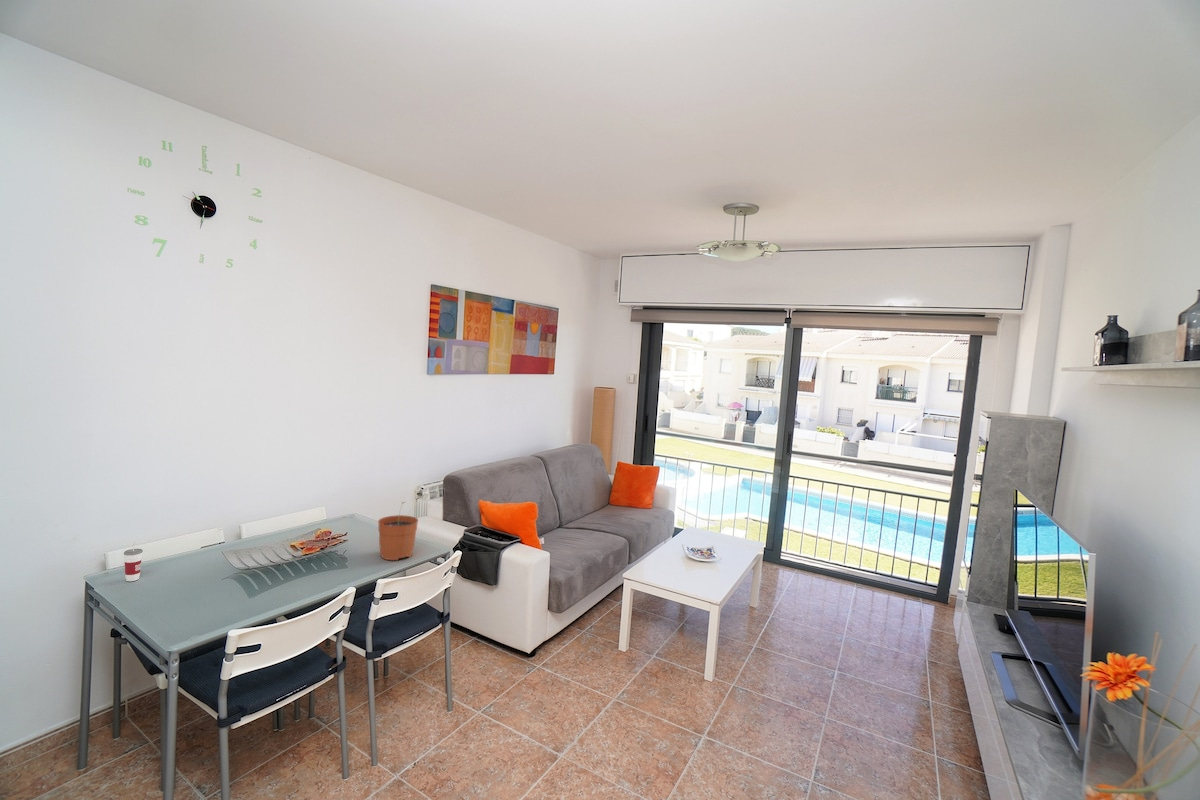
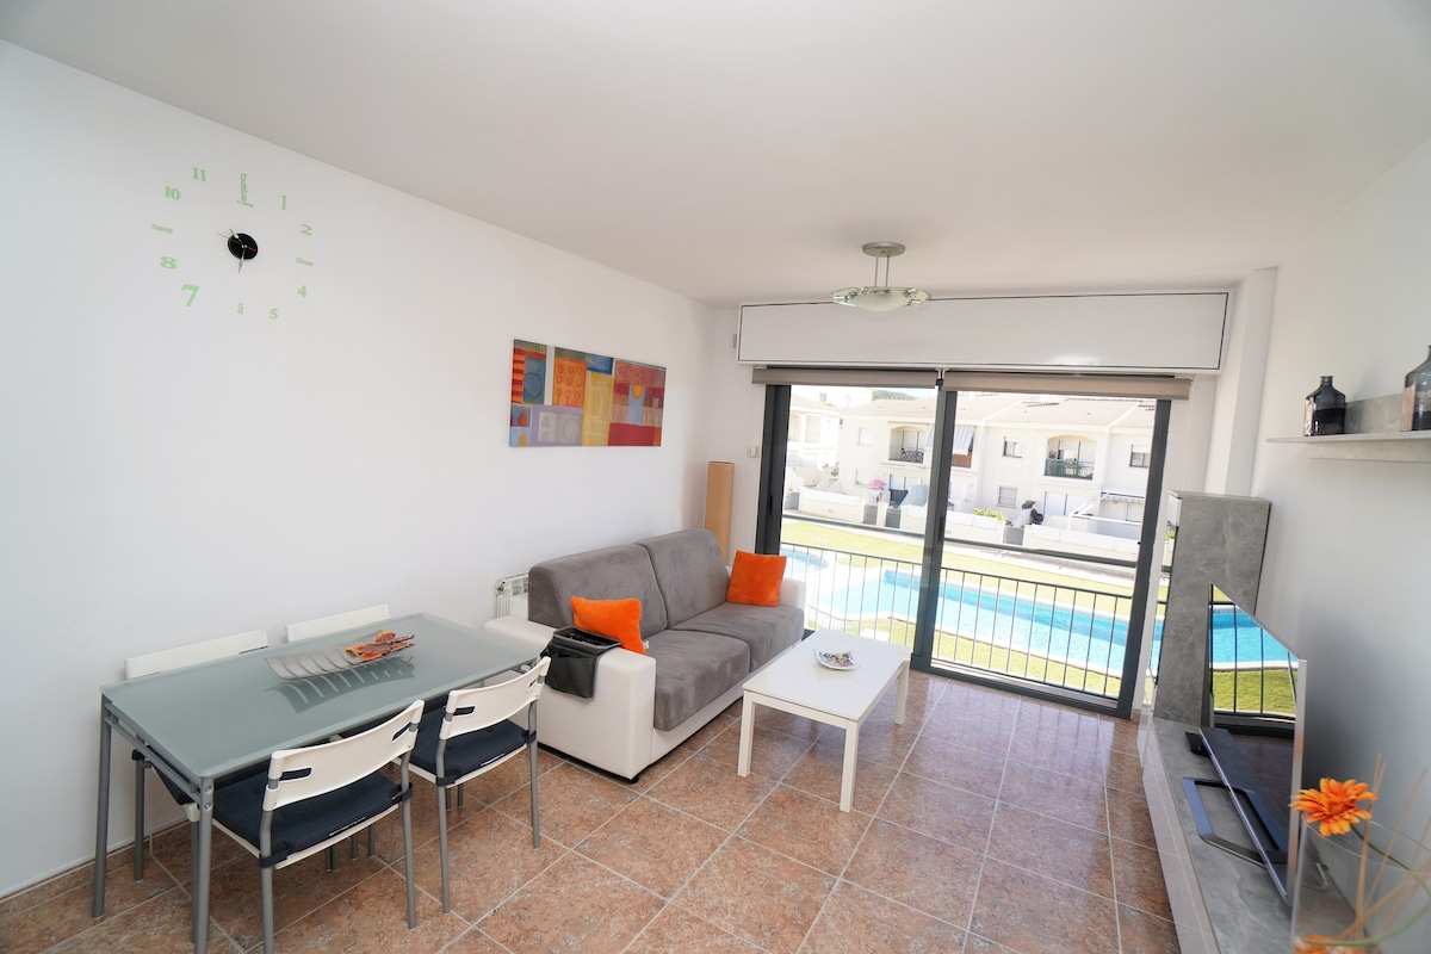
- cup [123,541,144,582]
- plant pot [377,501,419,561]
